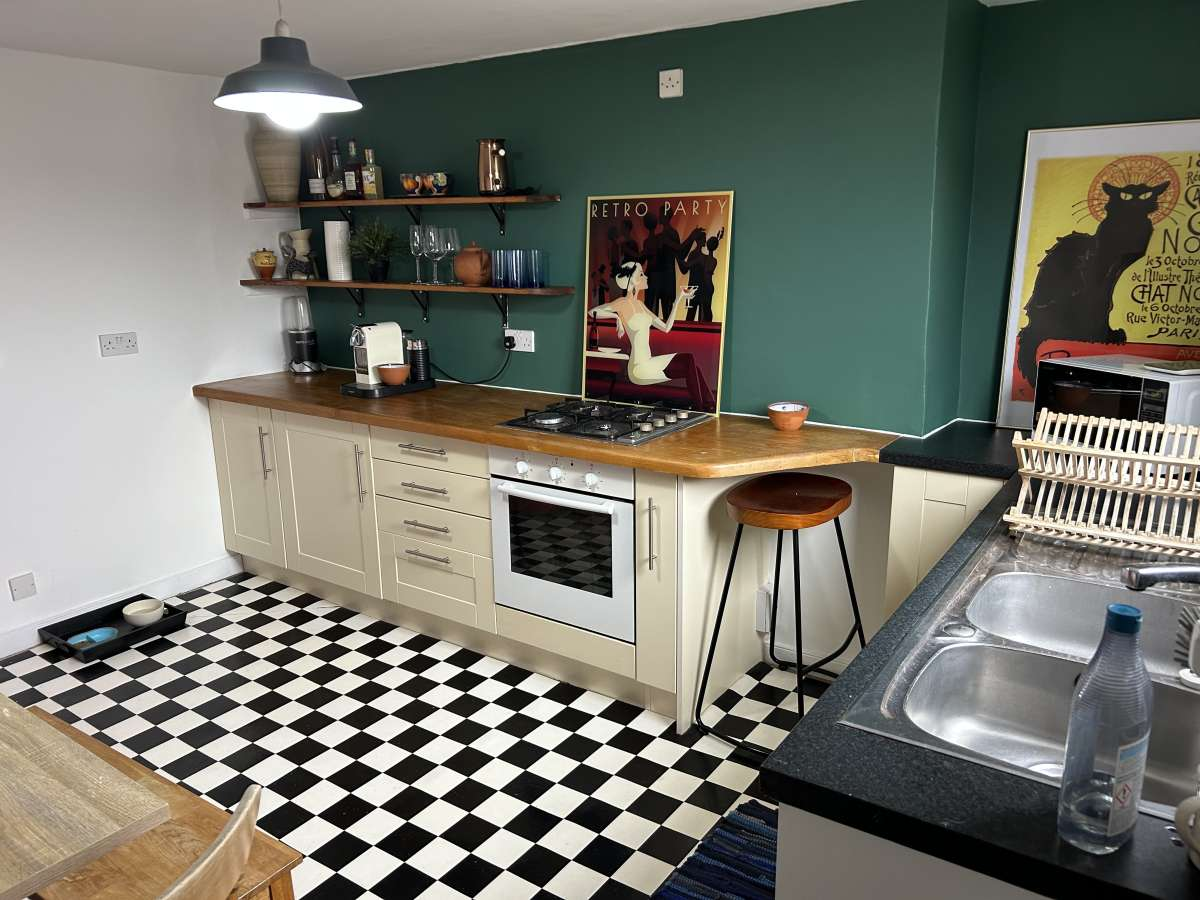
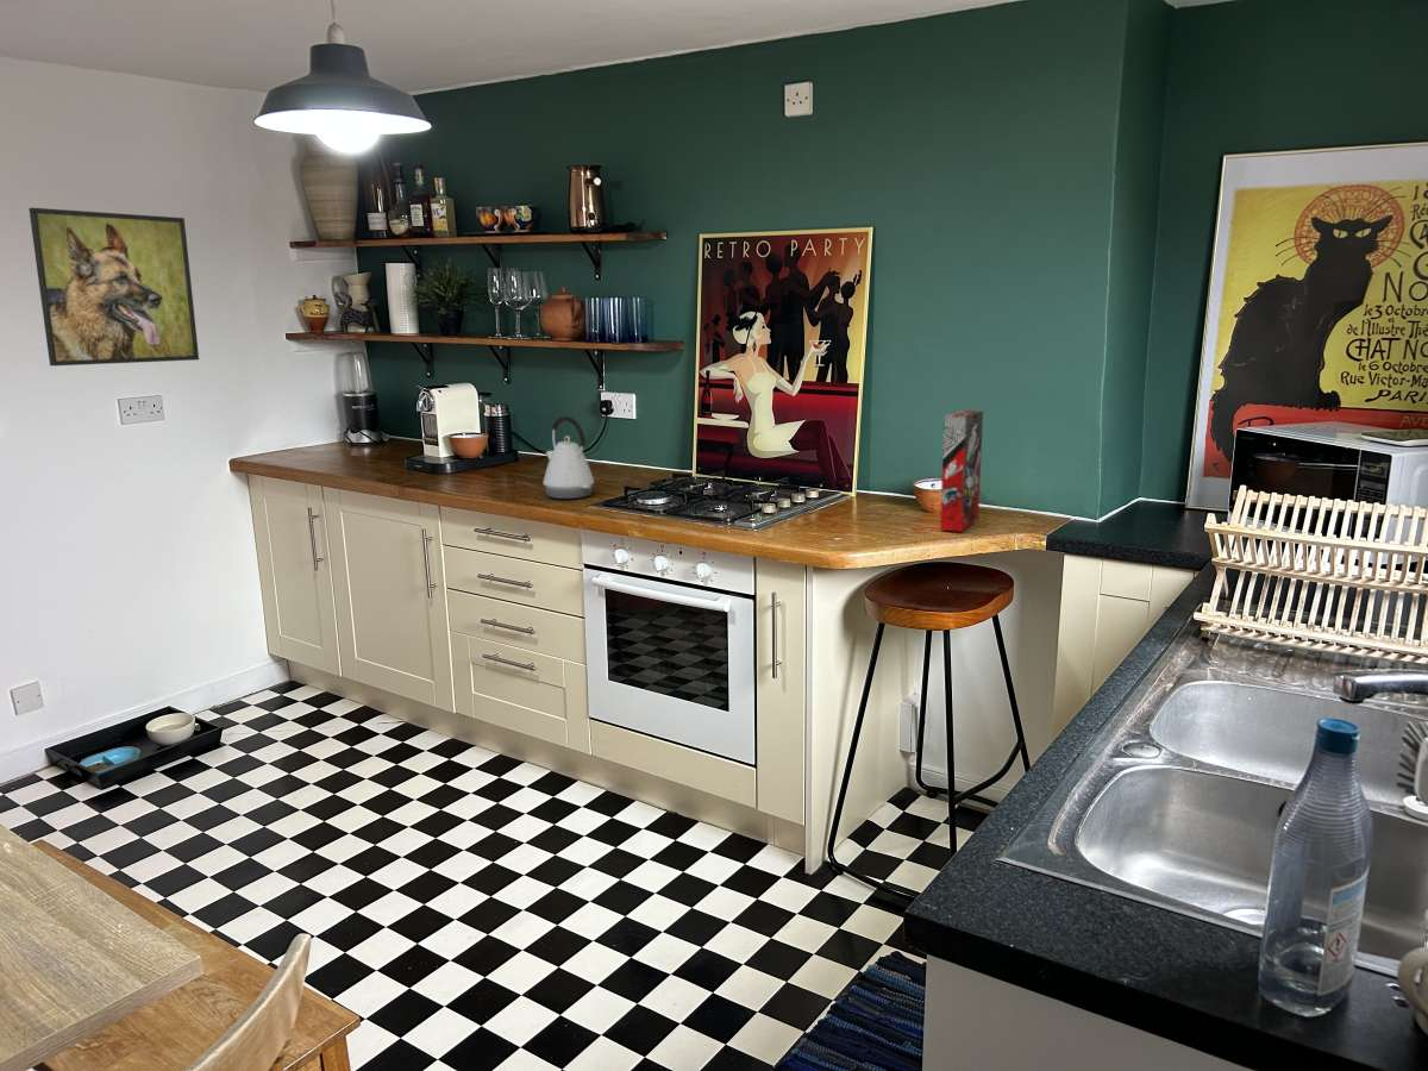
+ kettle [543,415,595,500]
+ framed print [27,207,200,367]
+ cereal box [939,409,984,533]
